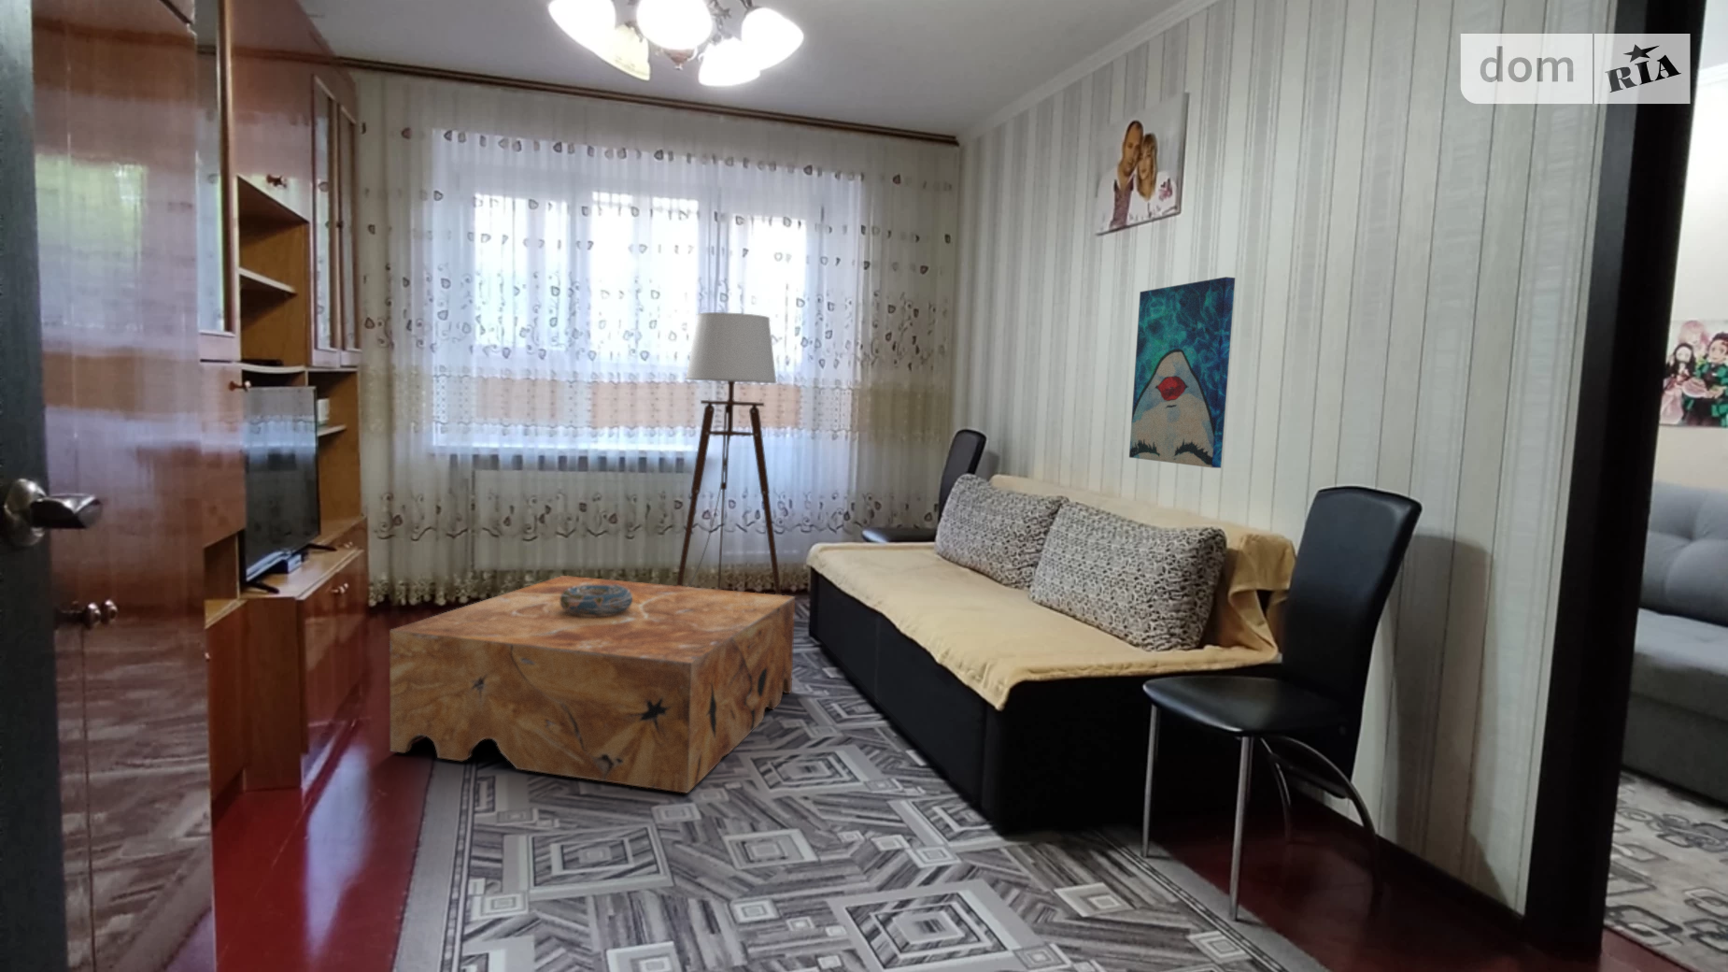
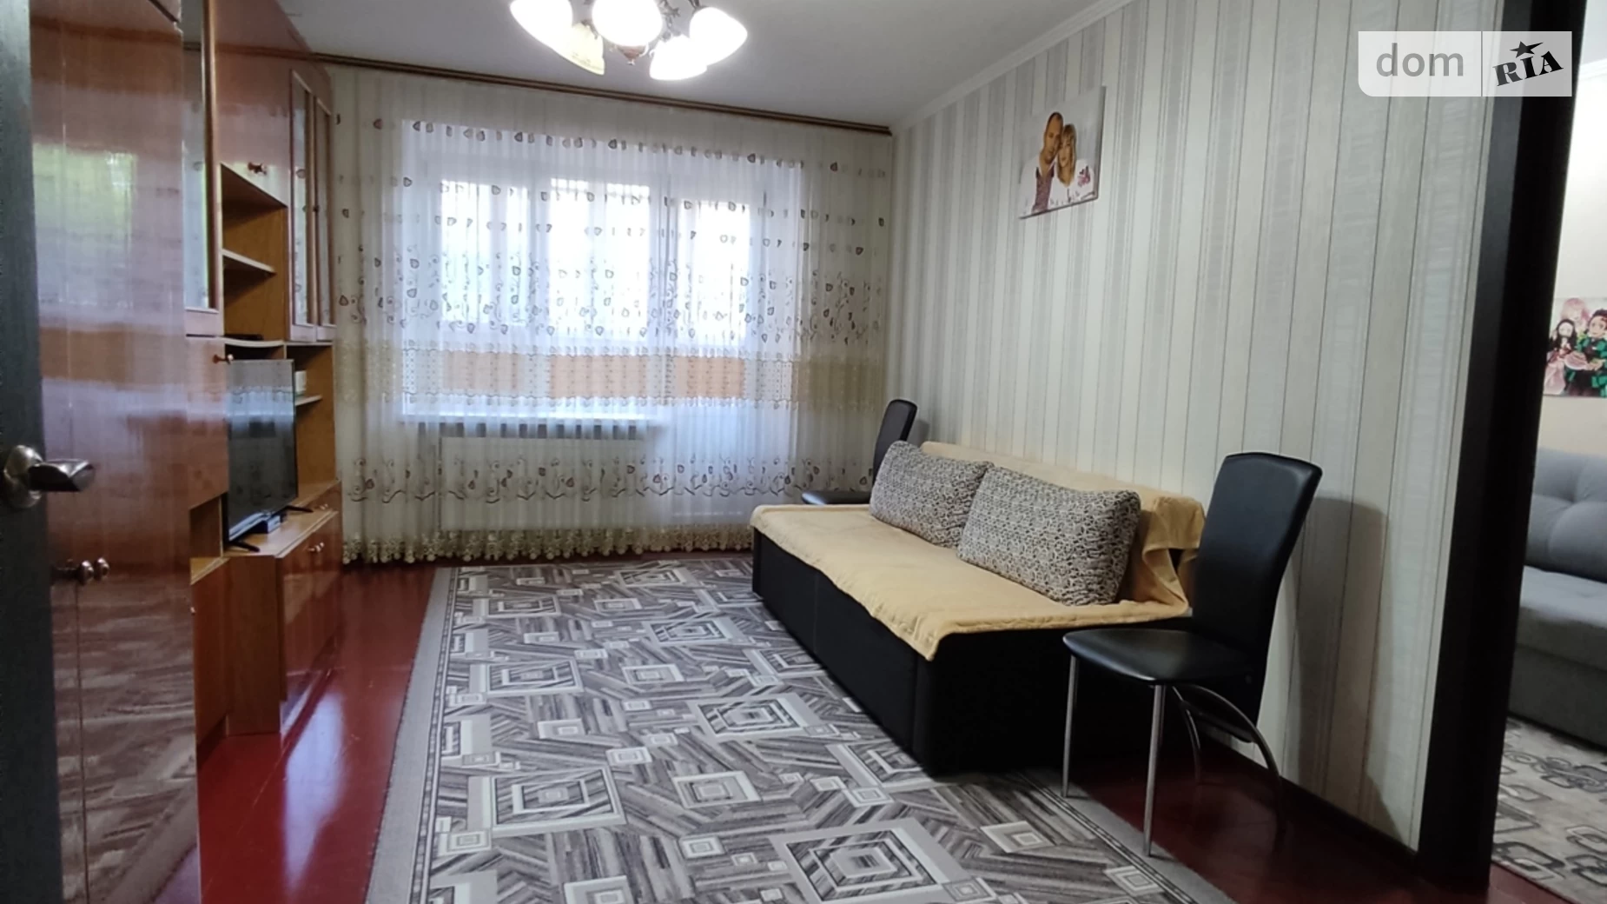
- wall art [1129,275,1235,469]
- coffee table [388,574,796,794]
- decorative bowl [560,584,634,617]
- floor lamp [675,311,783,596]
